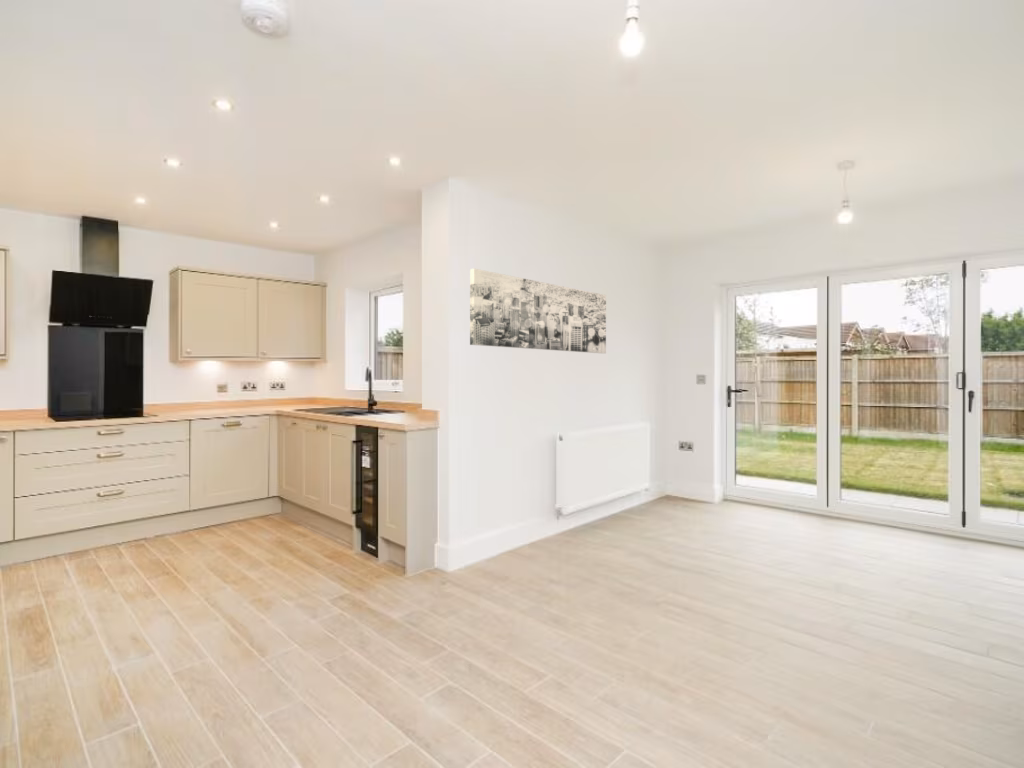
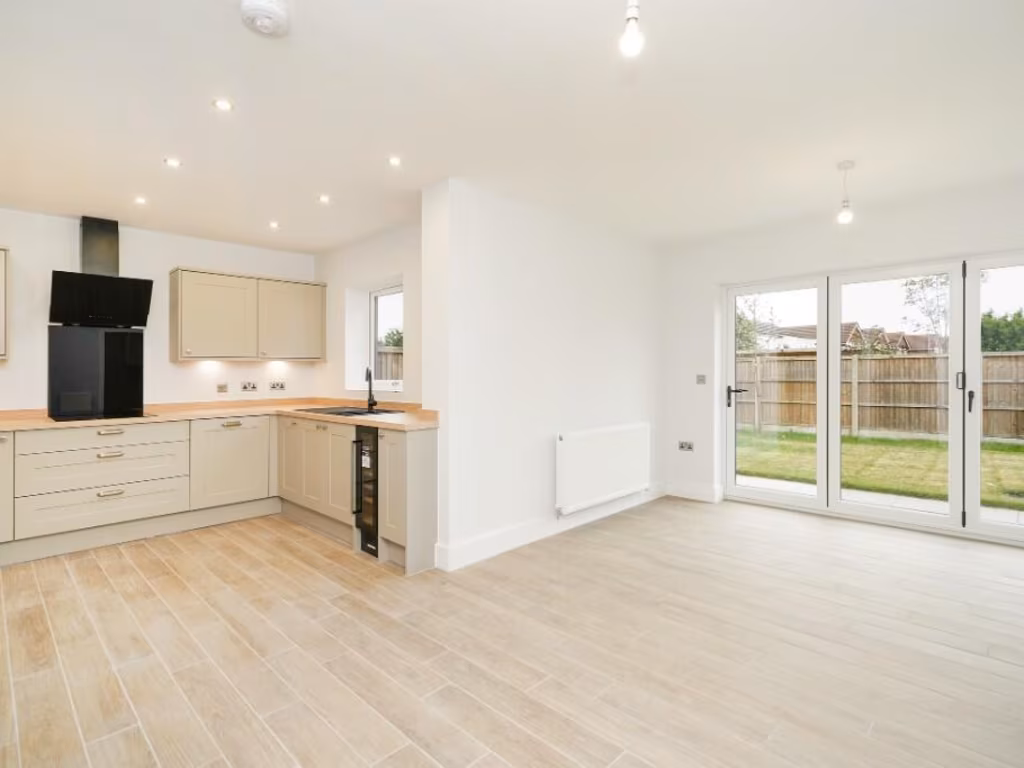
- wall art [469,267,607,354]
